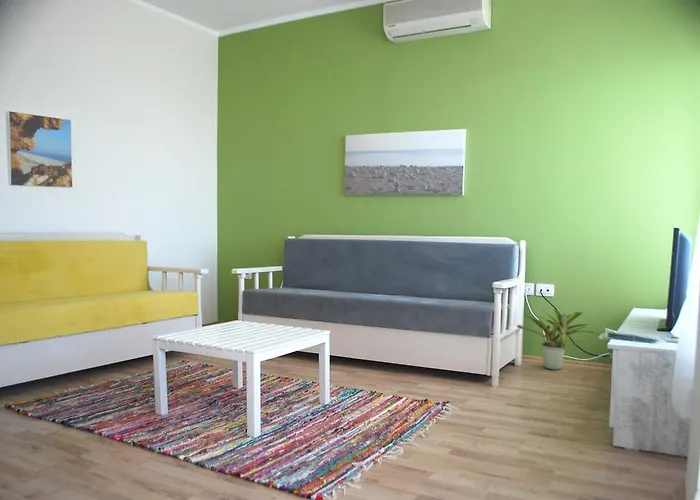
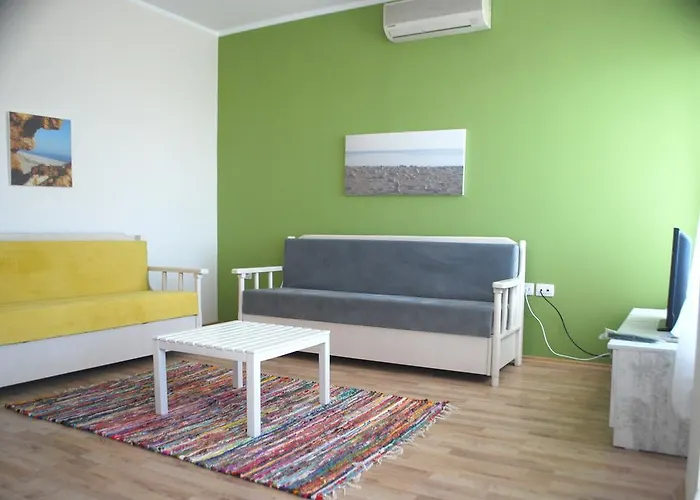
- potted plant [516,308,600,371]
